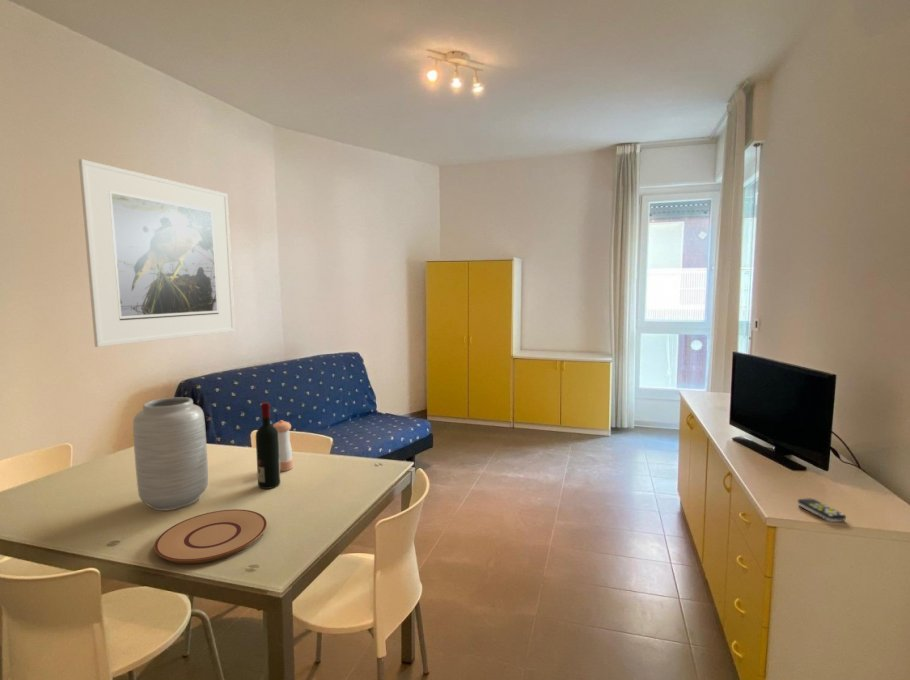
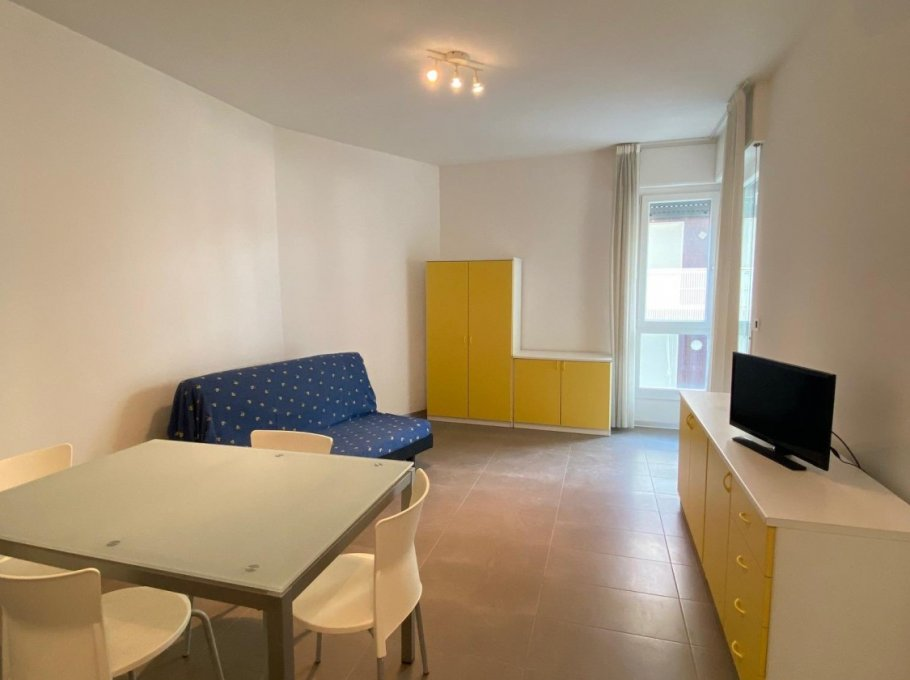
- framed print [78,158,236,348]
- vase [132,396,209,512]
- remote control [796,498,847,523]
- alcohol [255,401,281,490]
- plate [153,508,268,564]
- pepper shaker [272,419,294,472]
